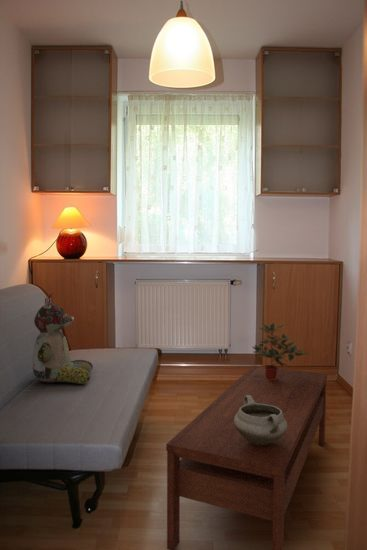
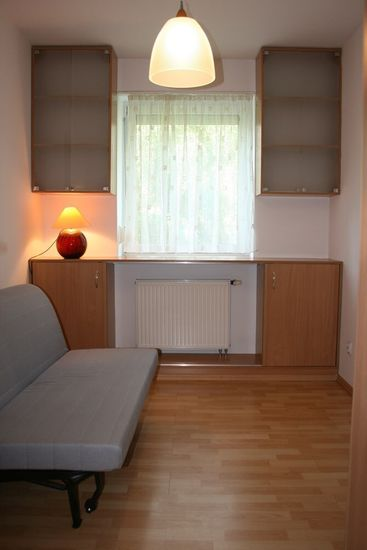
- stuffed bear [32,293,94,385]
- coffee table [165,365,328,550]
- ceramic bowl [234,395,287,446]
- potted plant [251,322,310,380]
